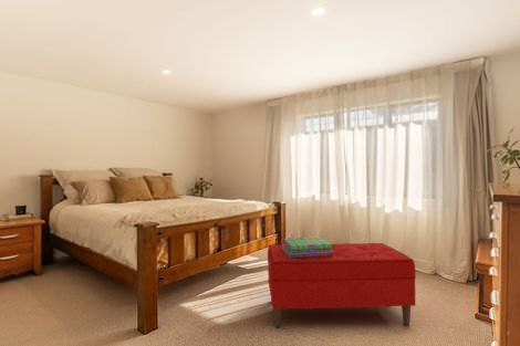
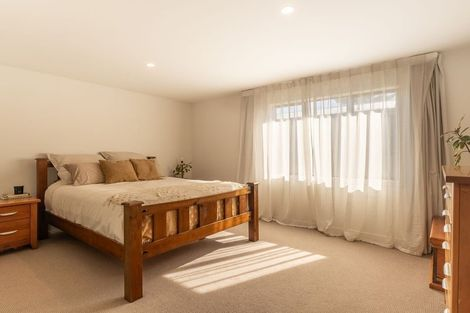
- bench [267,242,417,329]
- stack of books [281,235,333,258]
